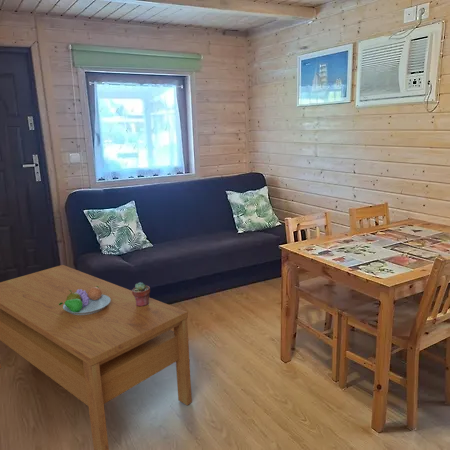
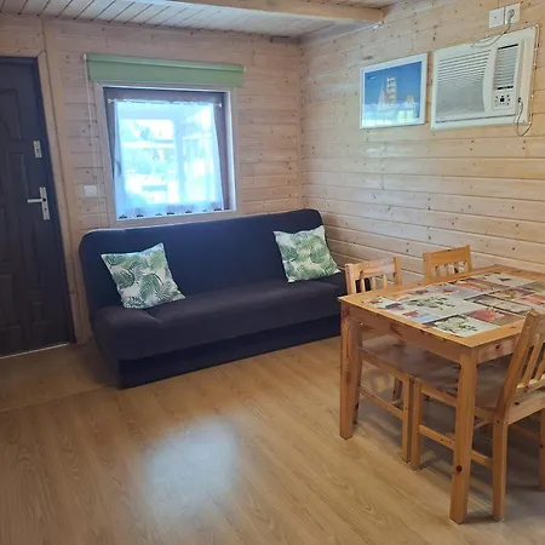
- coffee table [0,264,193,450]
- fruit bowl [59,286,110,315]
- potted succulent [131,281,151,306]
